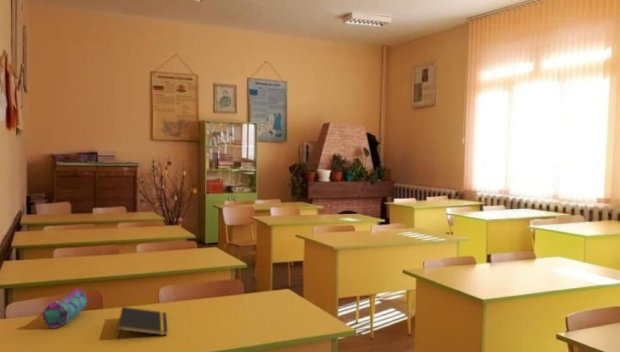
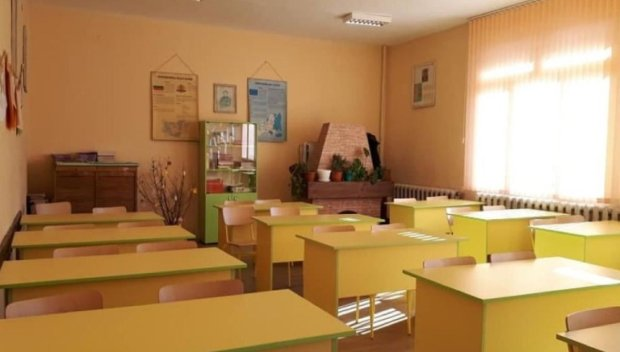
- notepad [117,306,169,341]
- pencil case [42,287,88,329]
